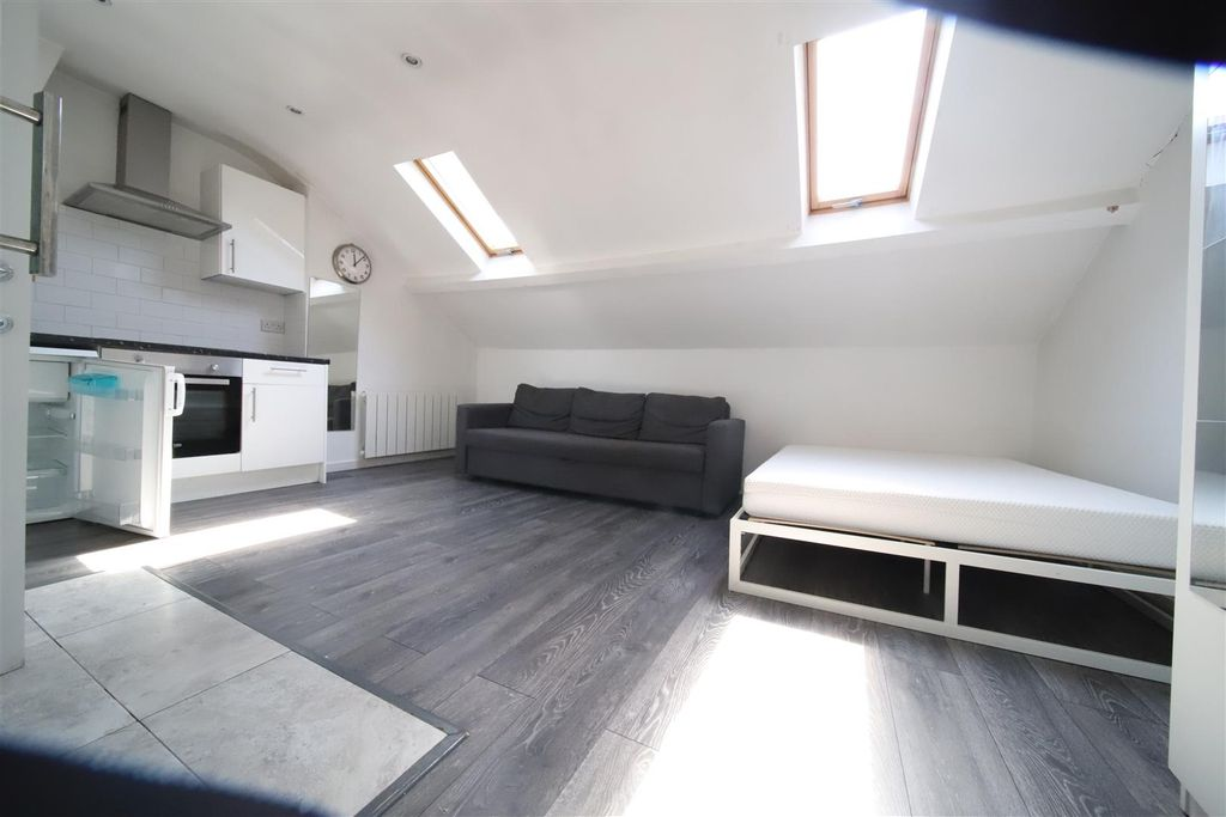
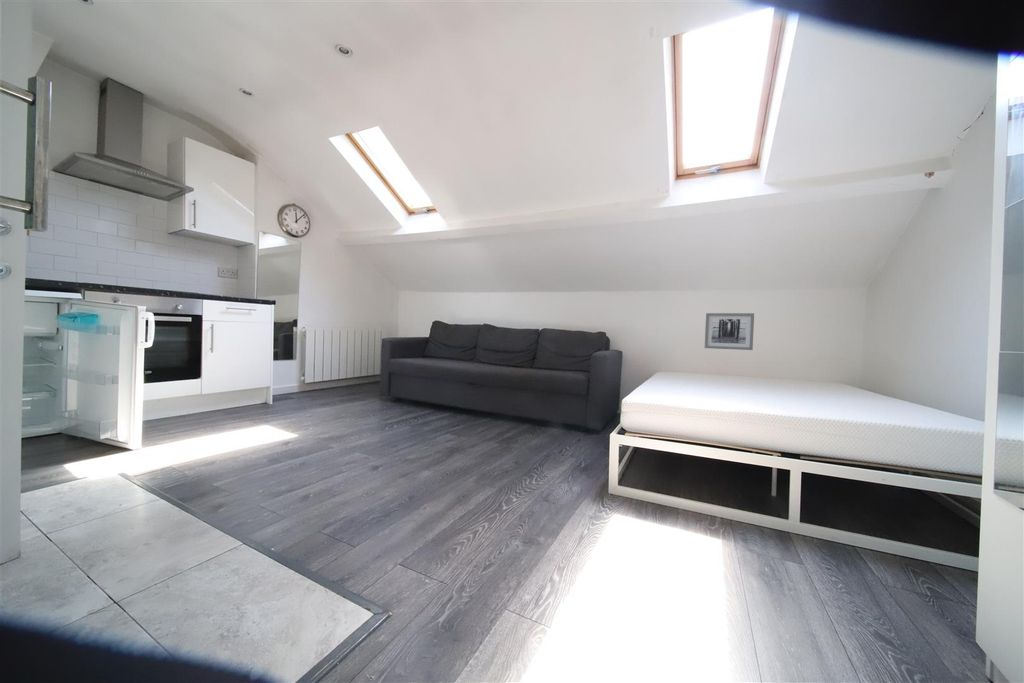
+ wall art [704,312,755,351]
